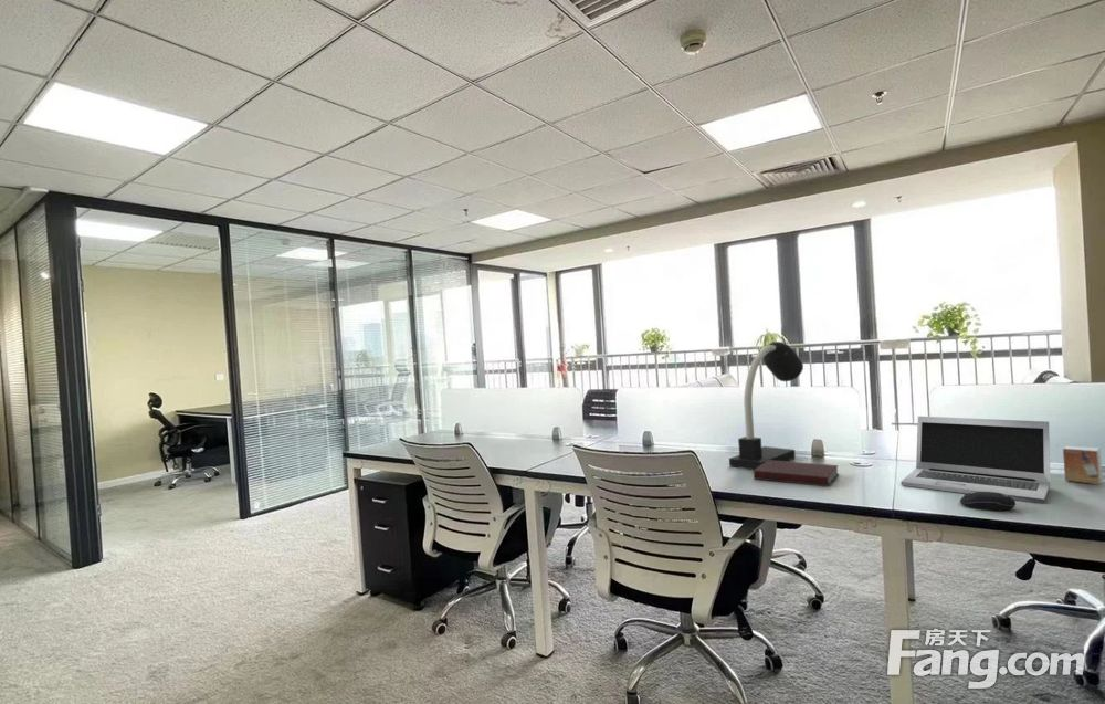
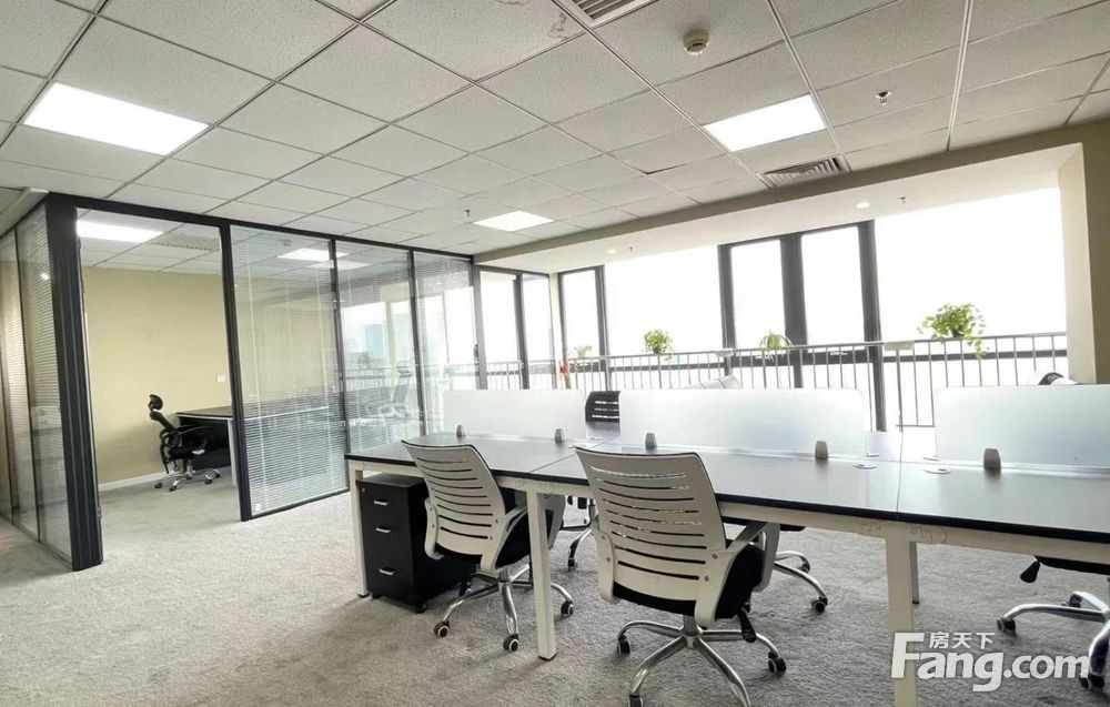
- small box [1062,444,1104,485]
- notebook [753,460,840,487]
- laptop [899,416,1051,504]
- computer mouse [959,492,1017,512]
- desk lamp [728,340,804,471]
